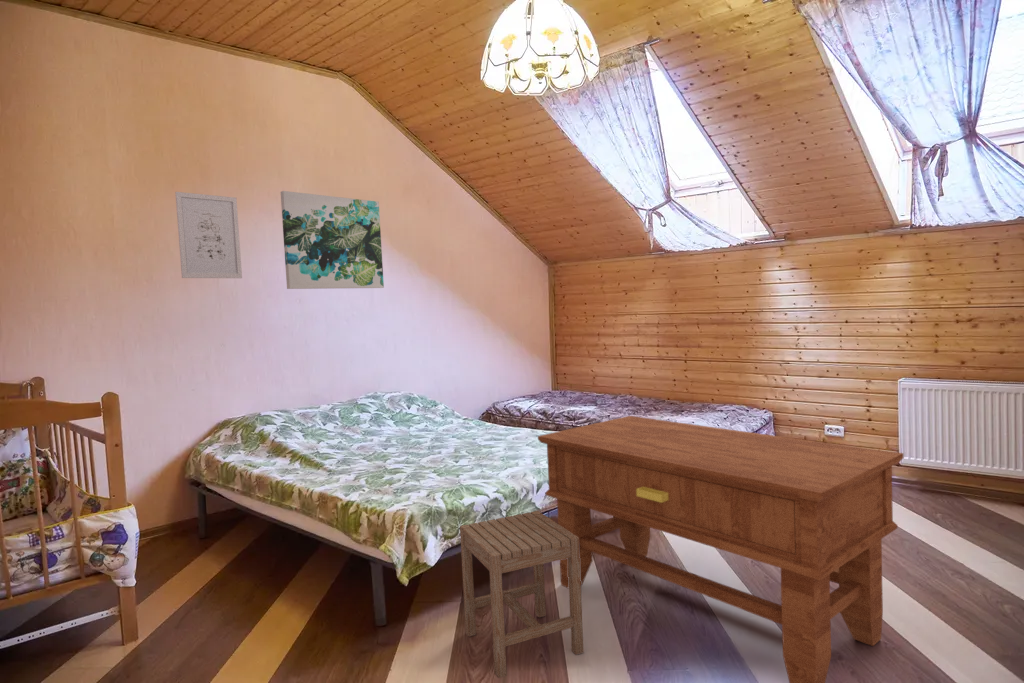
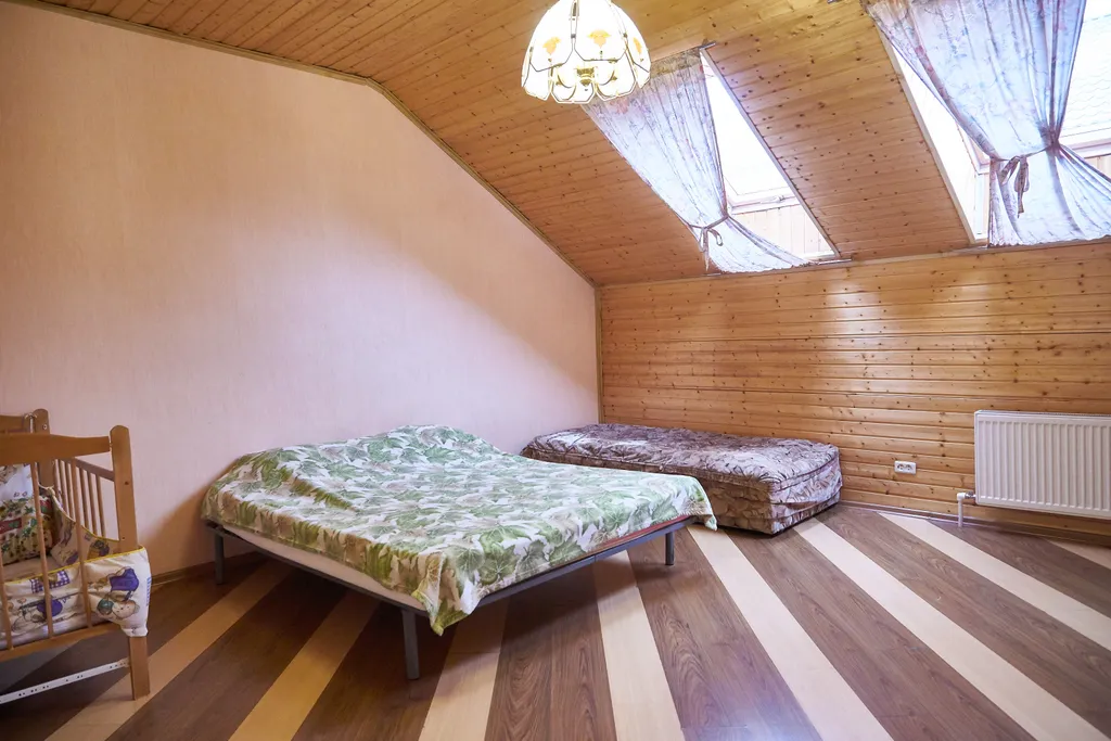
- stool [459,510,585,679]
- wall art [174,191,243,279]
- wall art [280,190,385,290]
- side table [537,415,904,683]
